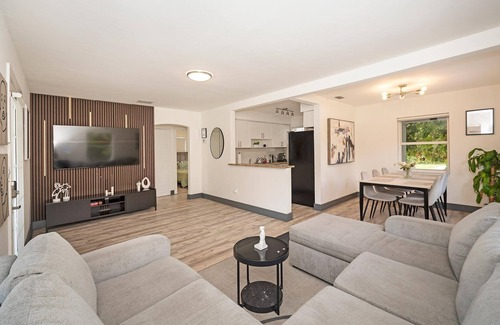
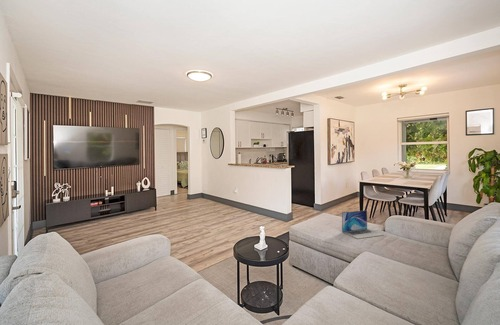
+ laptop [341,209,384,240]
